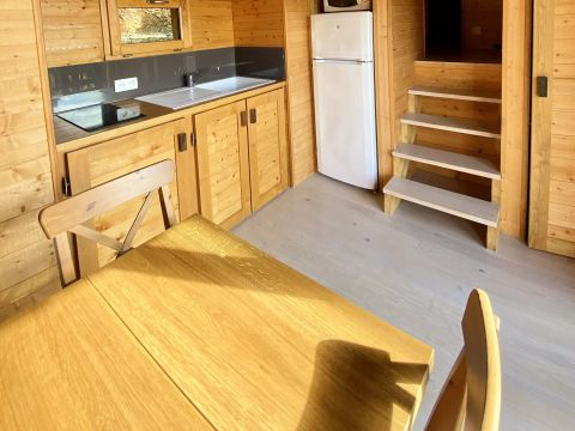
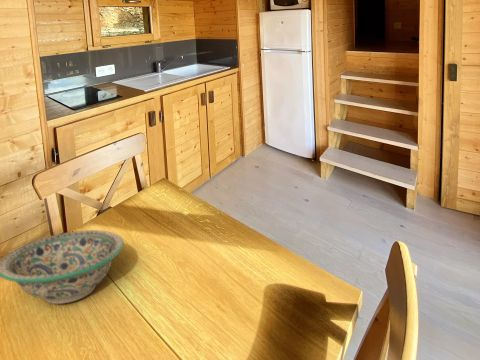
+ decorative bowl [0,229,125,305]
